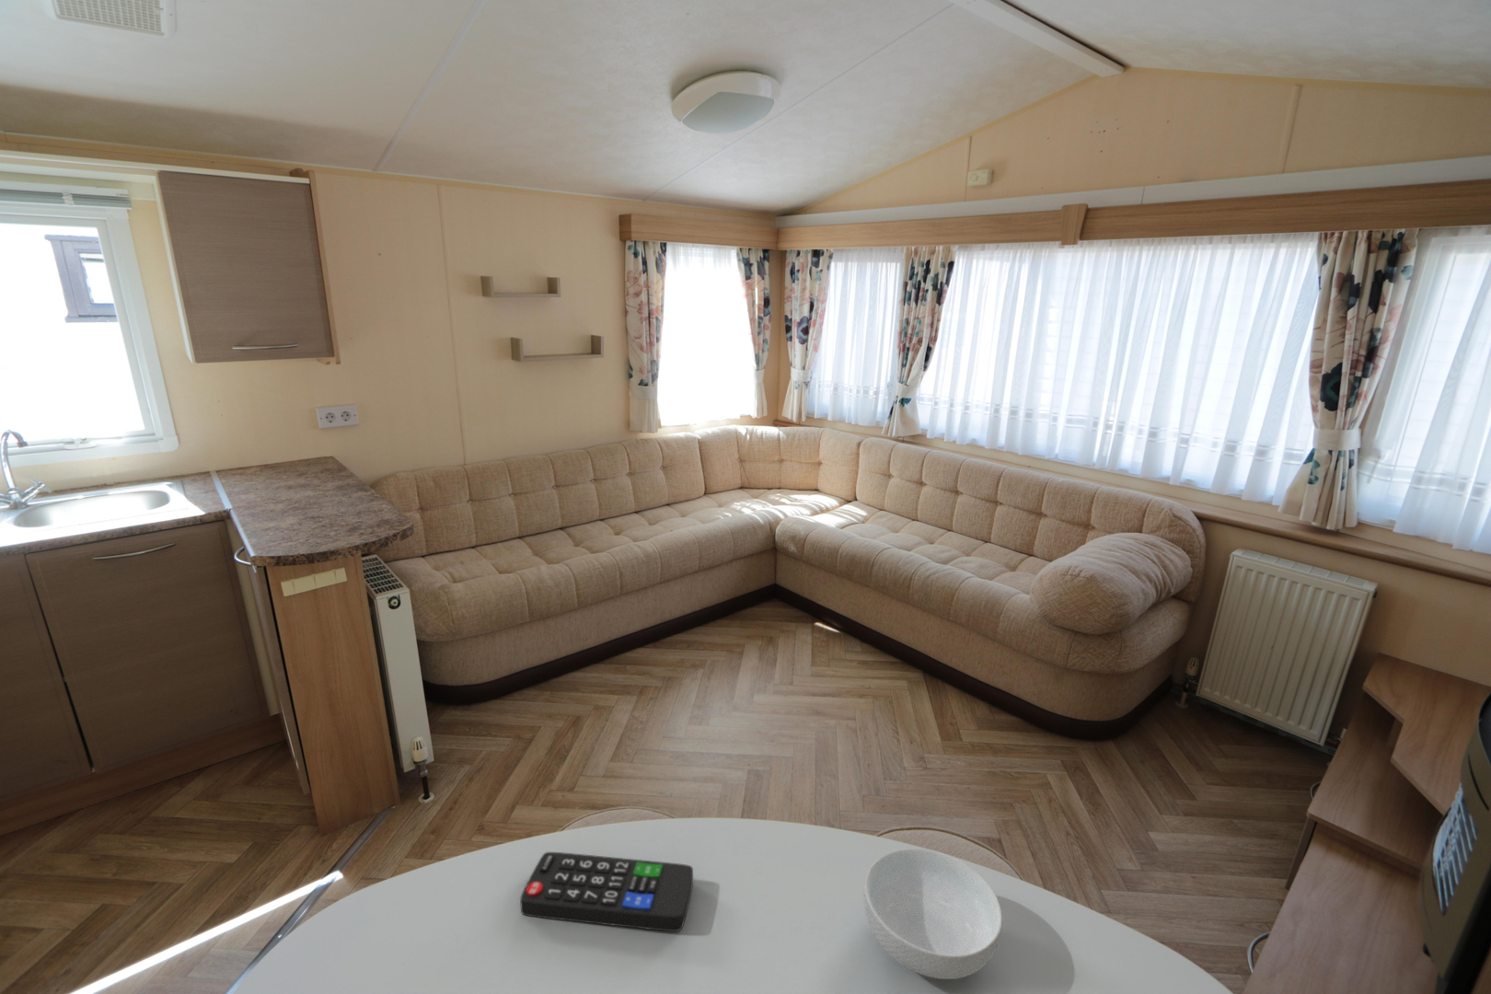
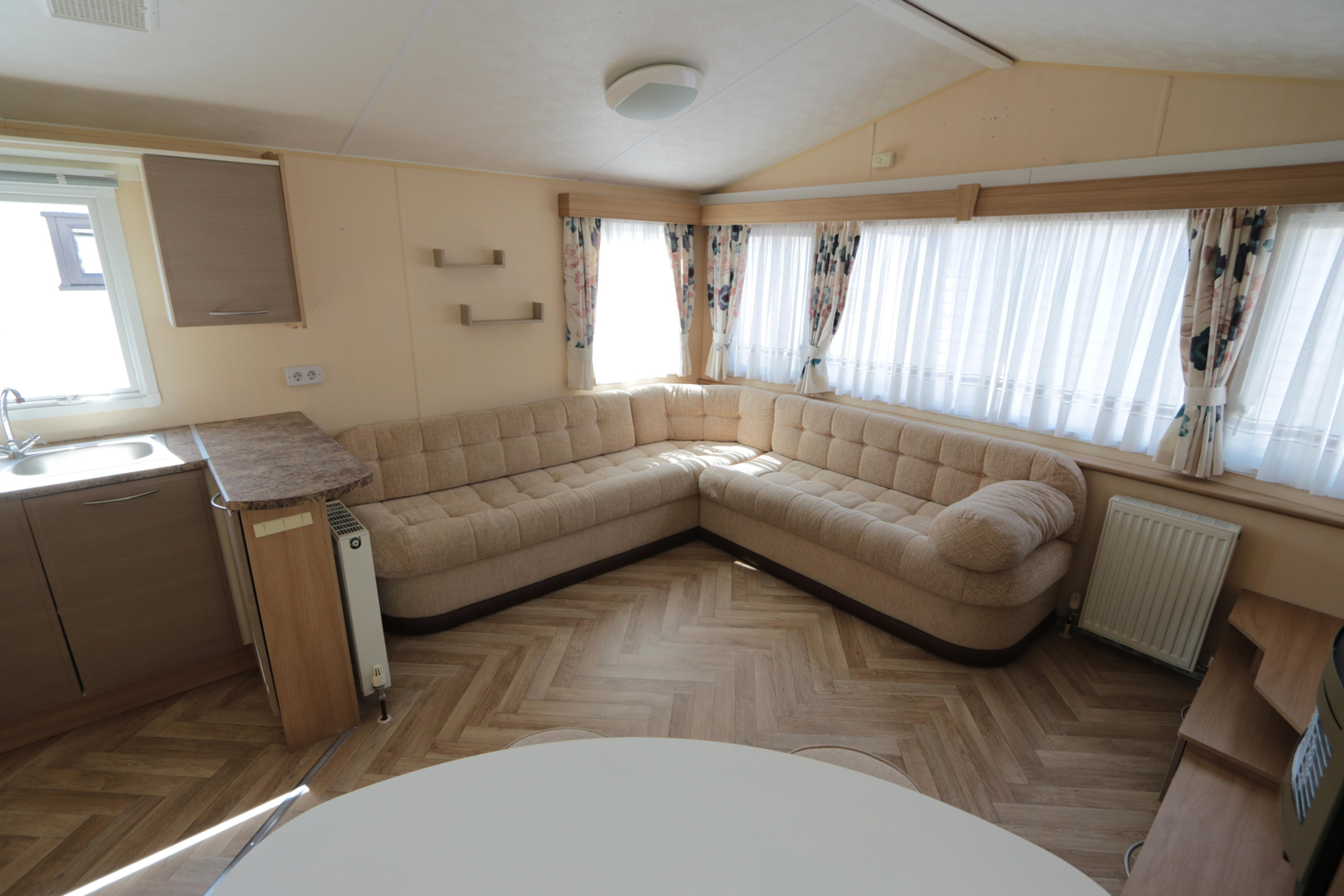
- remote control [519,851,694,932]
- cereal bowl [863,848,1003,981]
